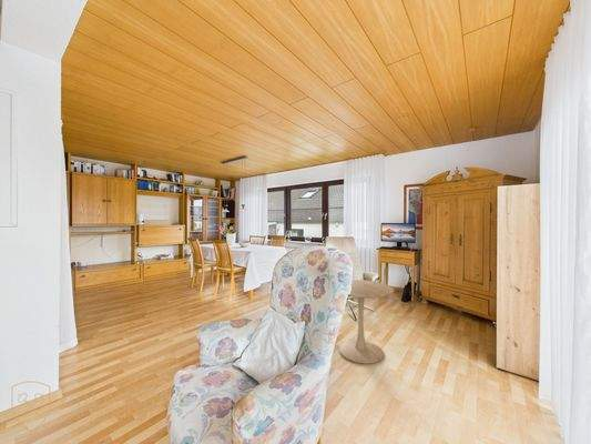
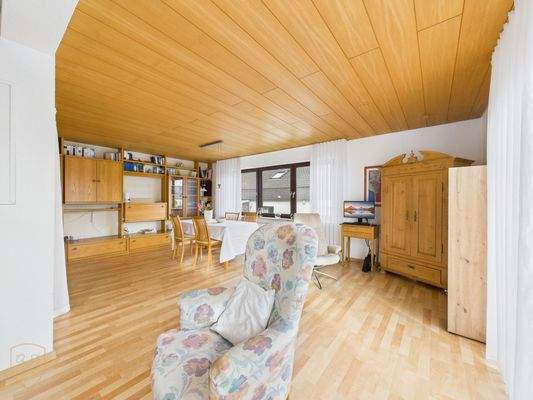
- side table [338,279,395,365]
